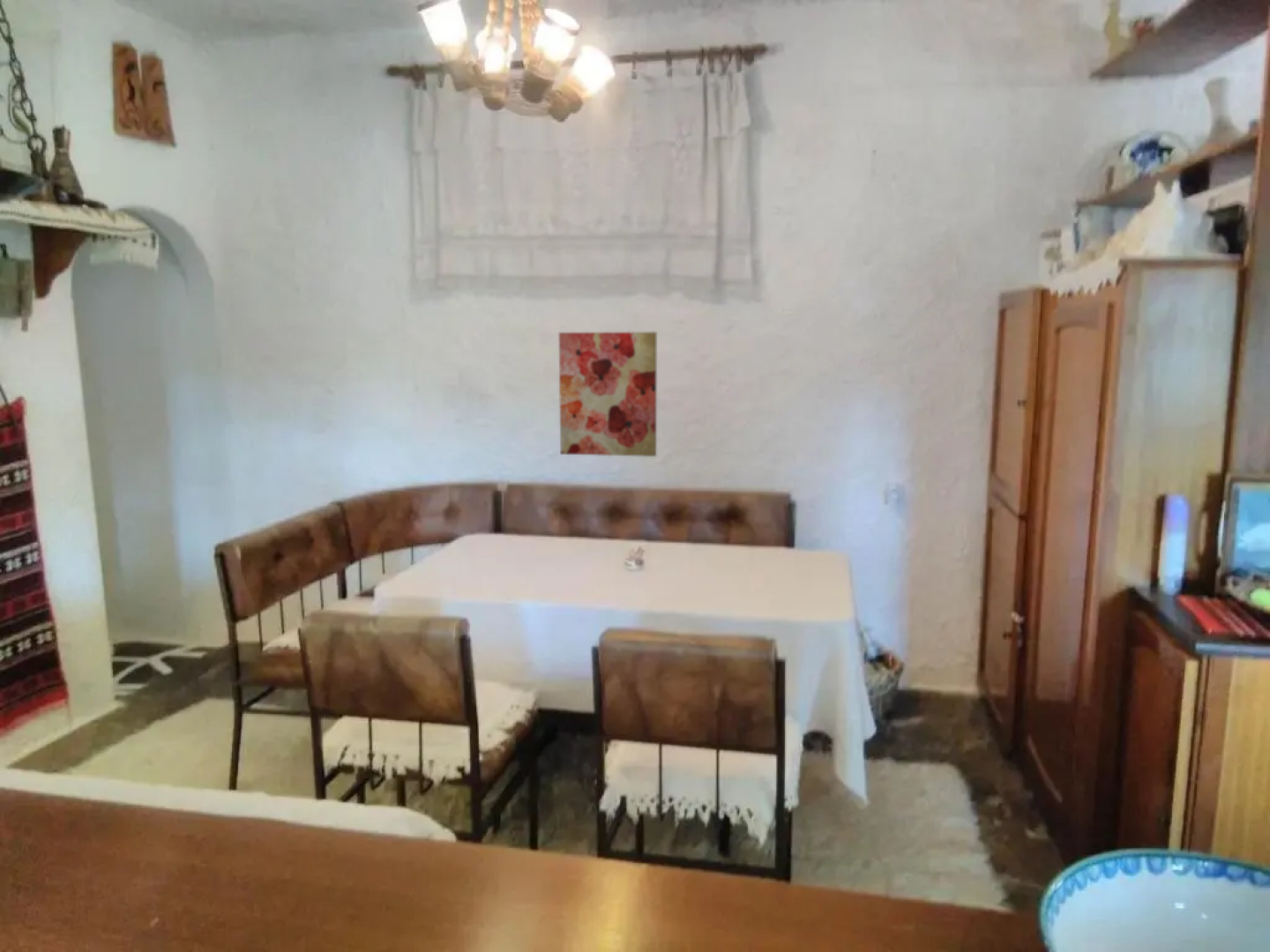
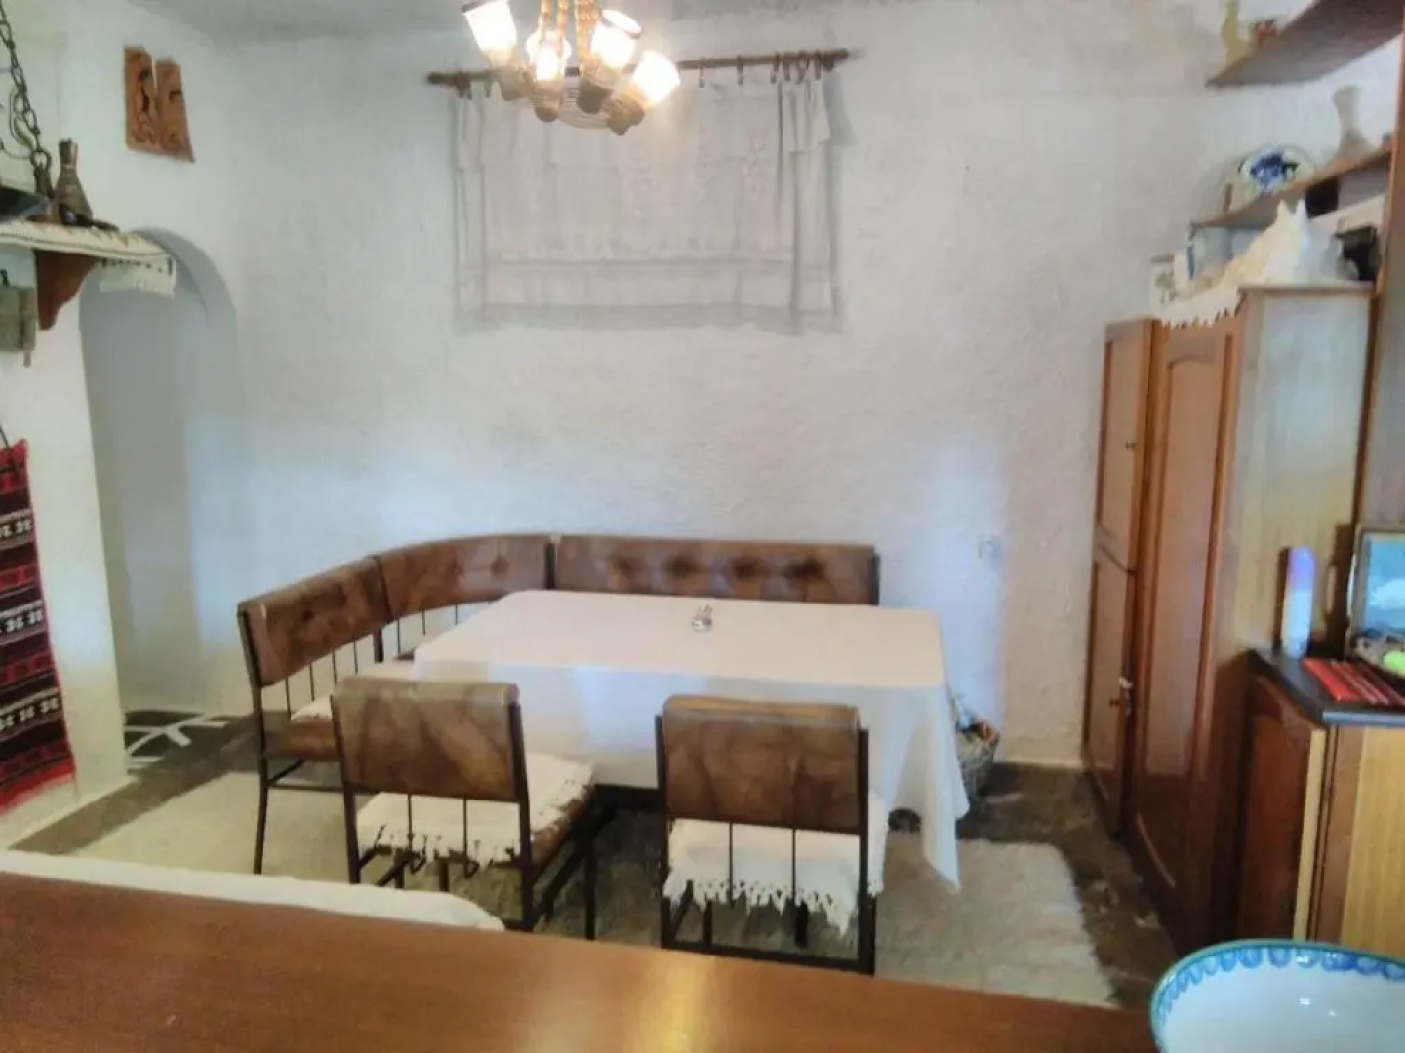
- wall art [558,331,657,457]
